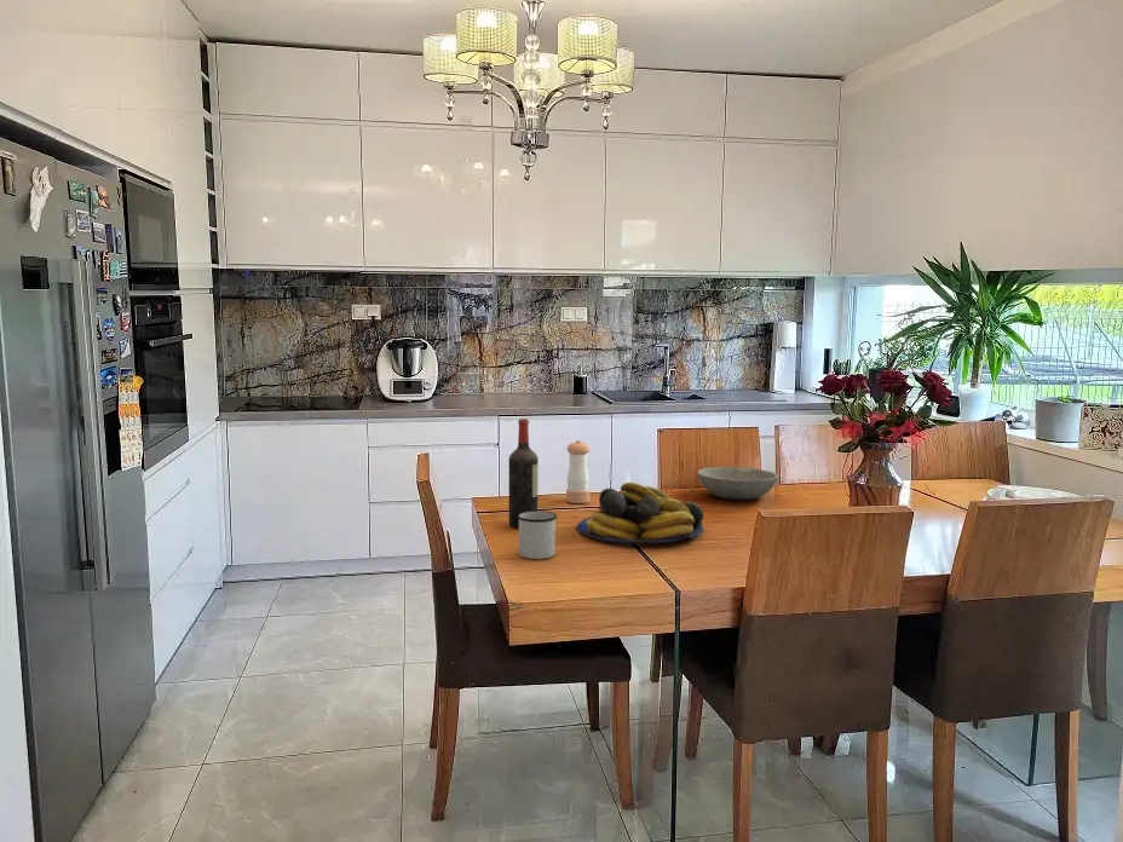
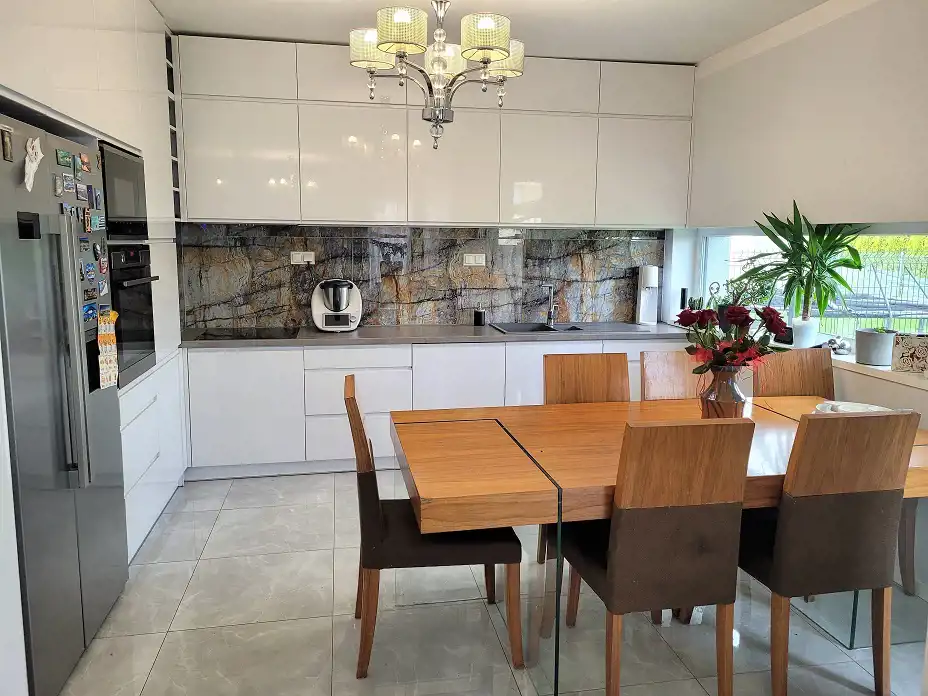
- bowl [696,466,779,501]
- mug [518,509,558,560]
- fruit bowl [576,481,706,544]
- wine bottle [508,417,540,530]
- pepper shaker [565,439,591,504]
